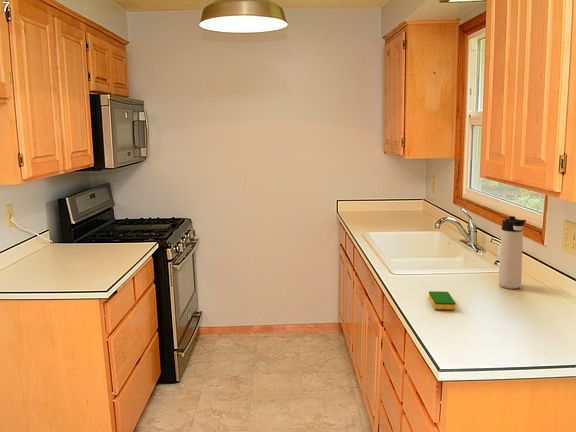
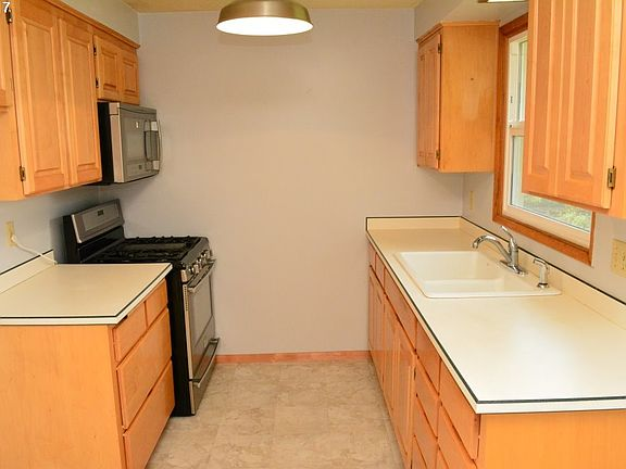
- dish sponge [428,290,456,310]
- thermos bottle [497,215,527,290]
